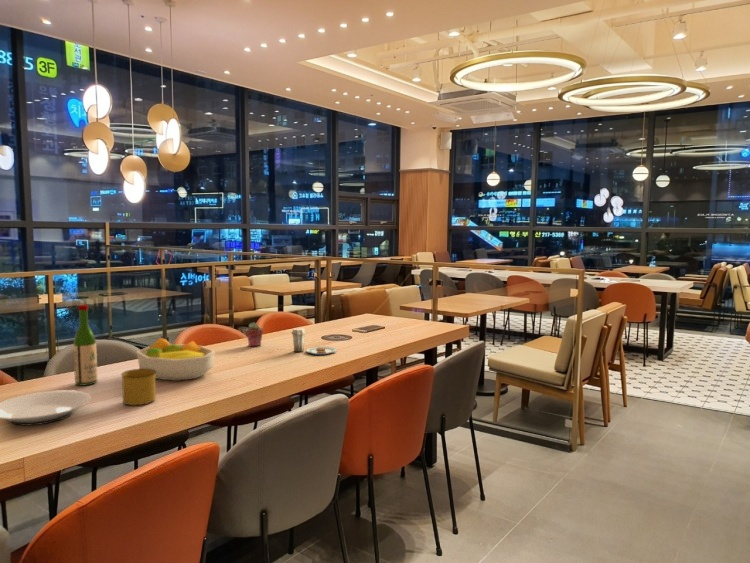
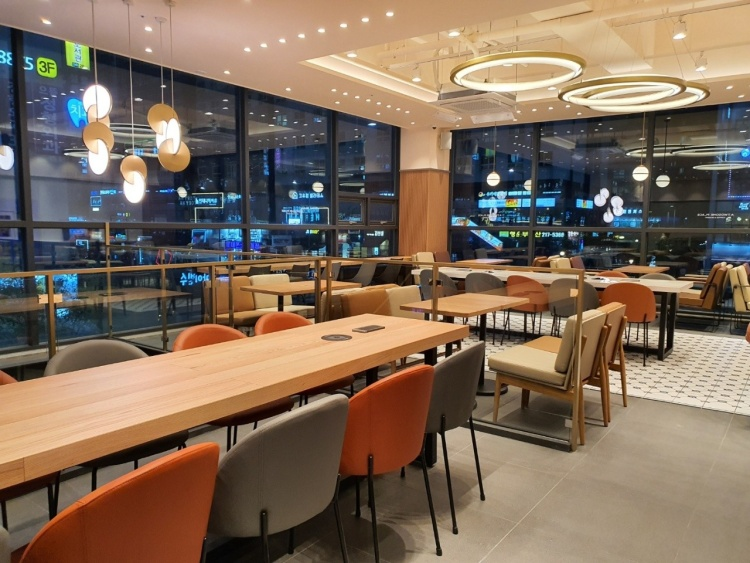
- potted succulent [244,322,264,347]
- plate [290,326,337,357]
- wine bottle [72,304,98,387]
- plate [0,389,92,427]
- mug [120,368,157,406]
- fruit bowl [136,337,216,382]
